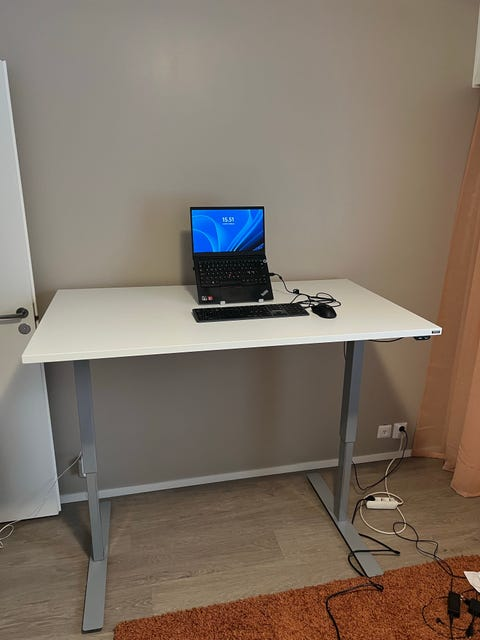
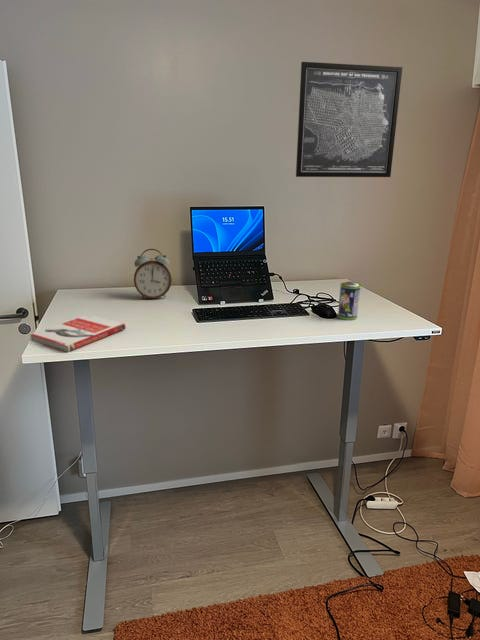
+ book [28,313,127,353]
+ alarm clock [133,248,173,300]
+ wall art [295,61,403,178]
+ beverage can [337,281,362,321]
